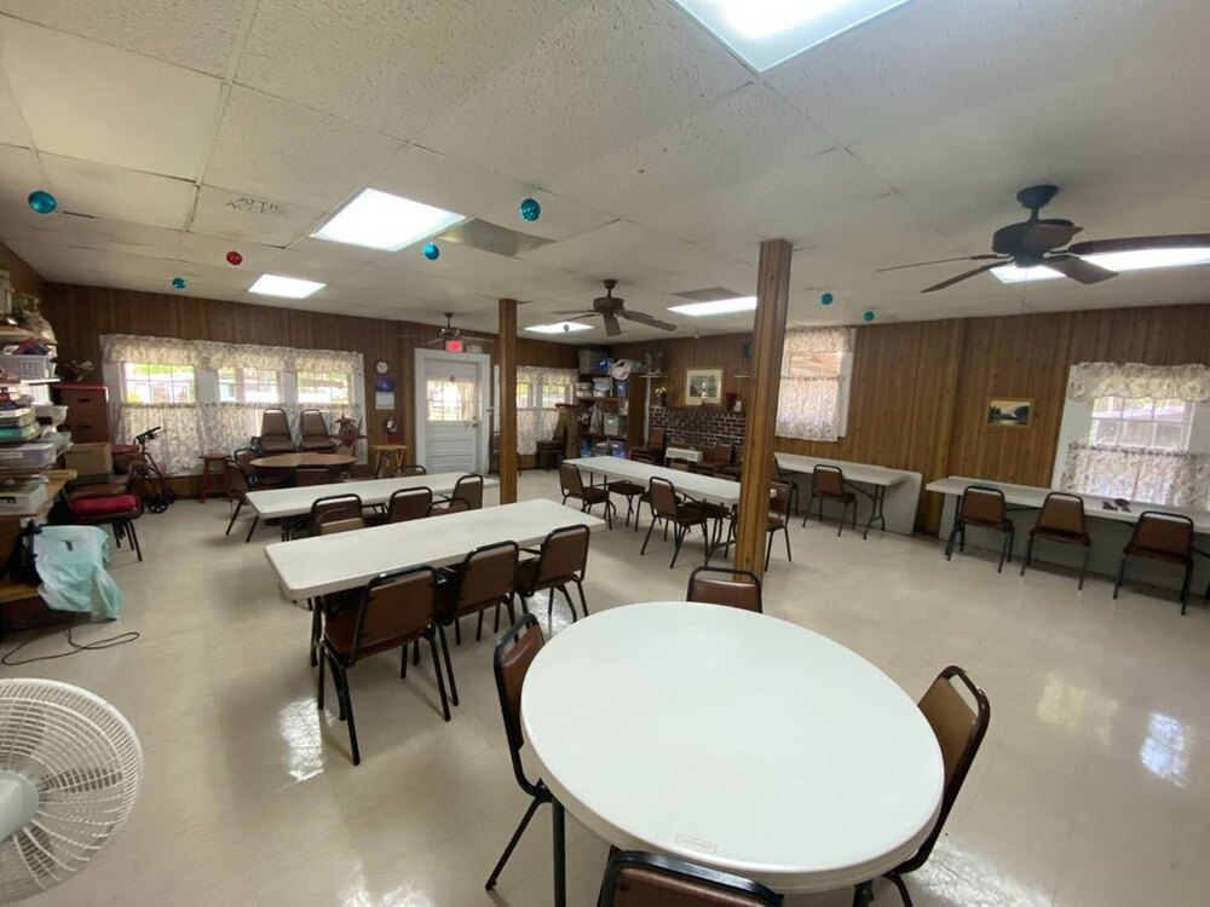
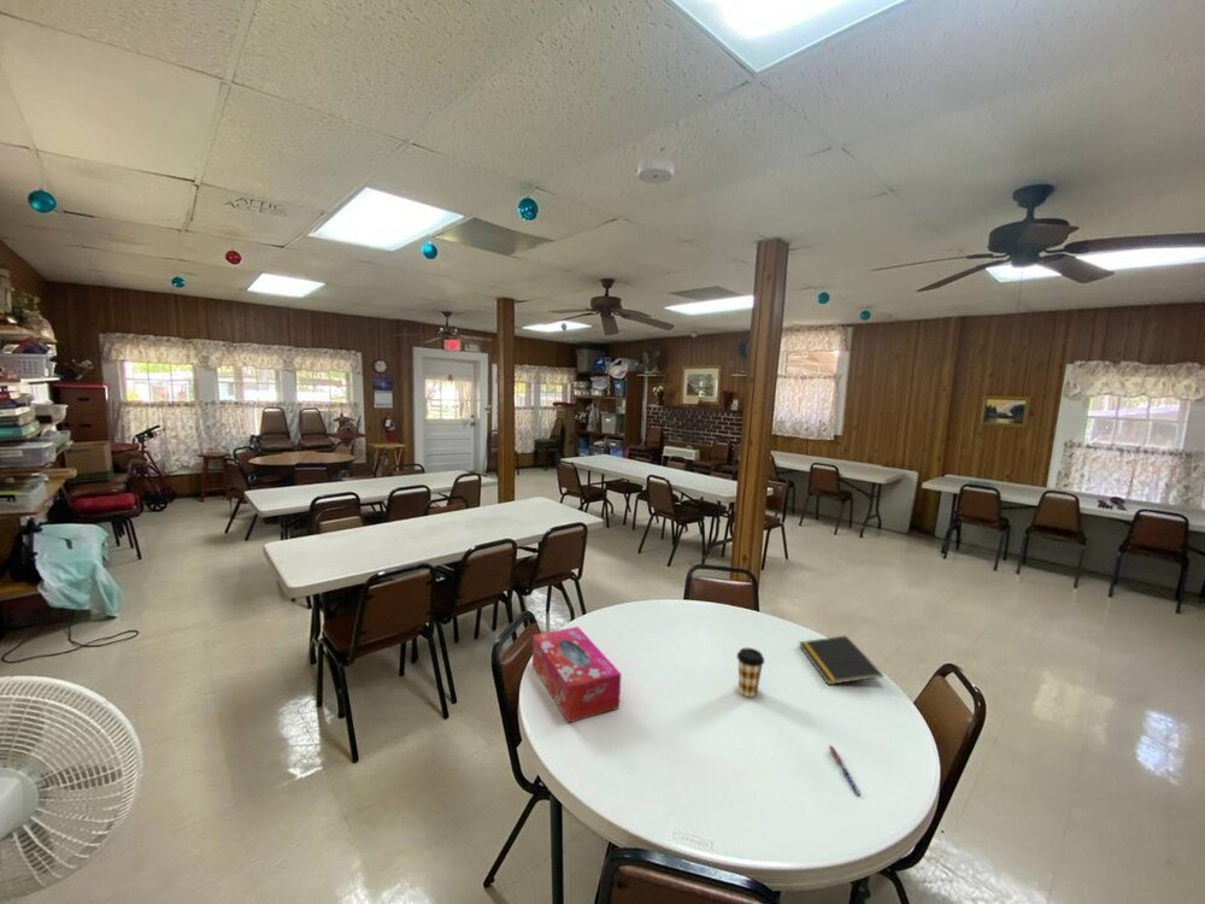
+ notepad [798,635,884,686]
+ tissue box [531,626,622,723]
+ pen [828,745,860,797]
+ coffee cup [735,647,765,698]
+ smoke detector [636,157,675,186]
